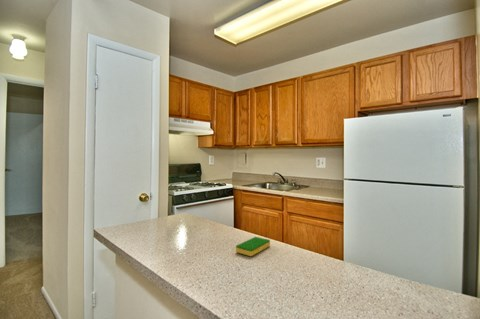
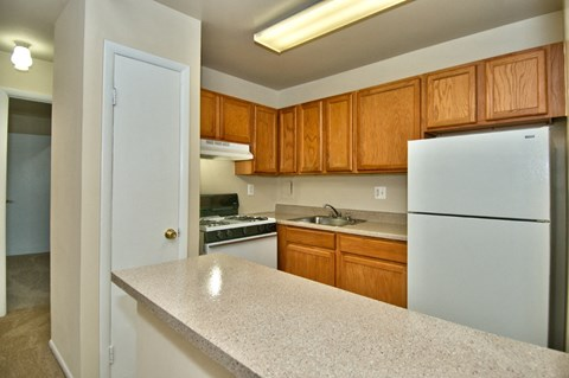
- dish sponge [235,236,271,257]
